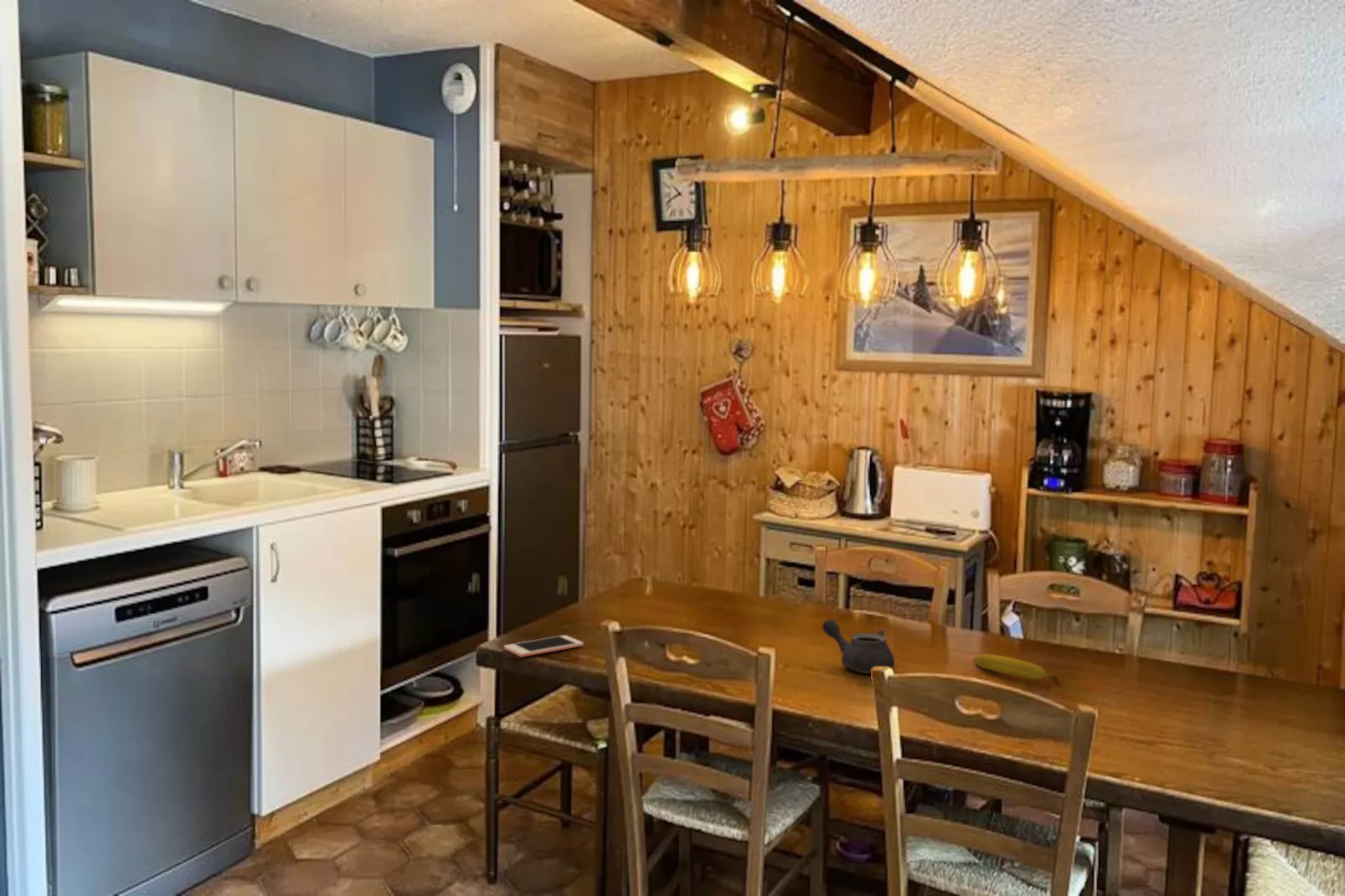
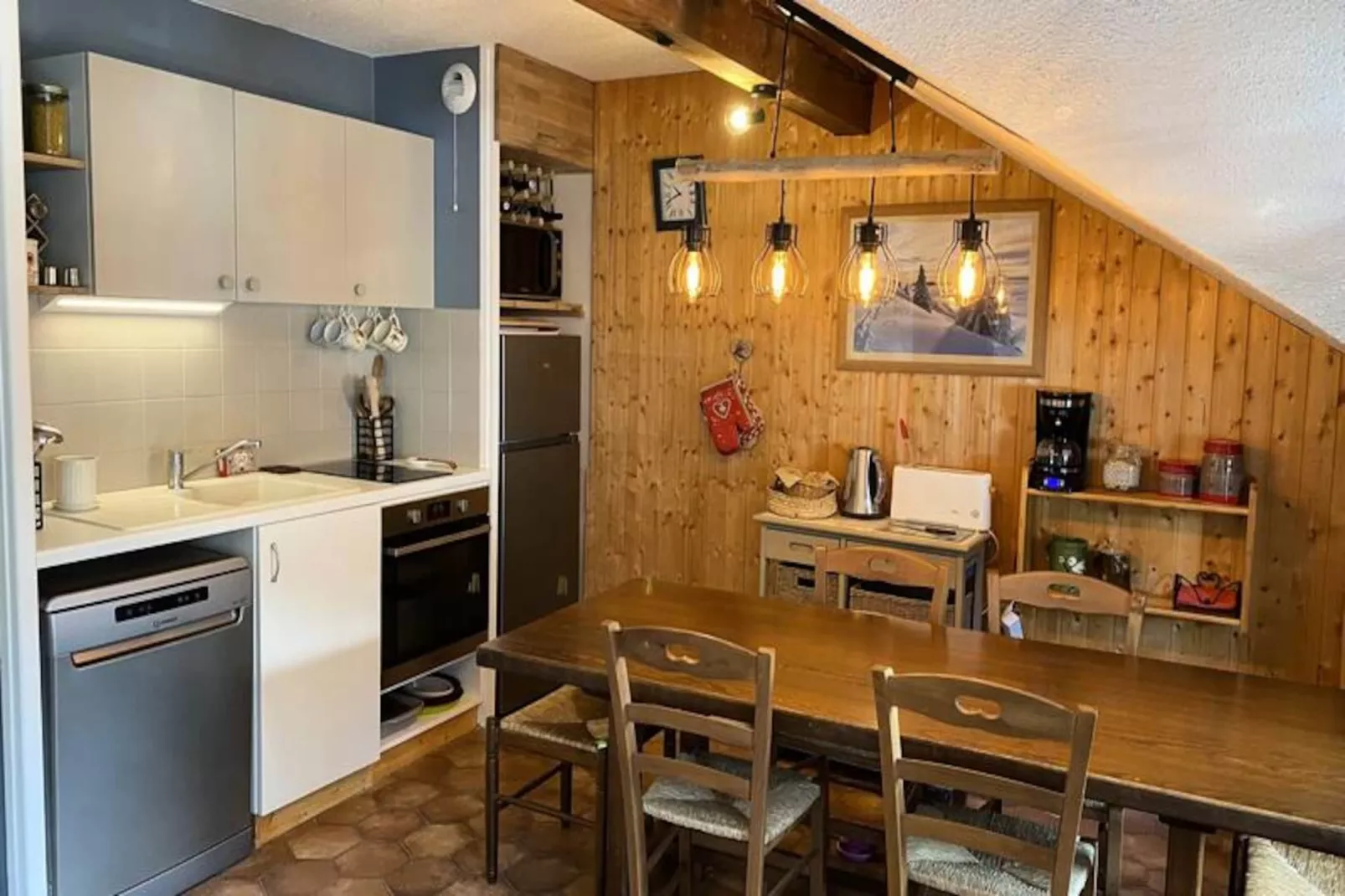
- fruit [973,653,1059,682]
- cell phone [503,635,585,657]
- teapot [822,618,895,674]
